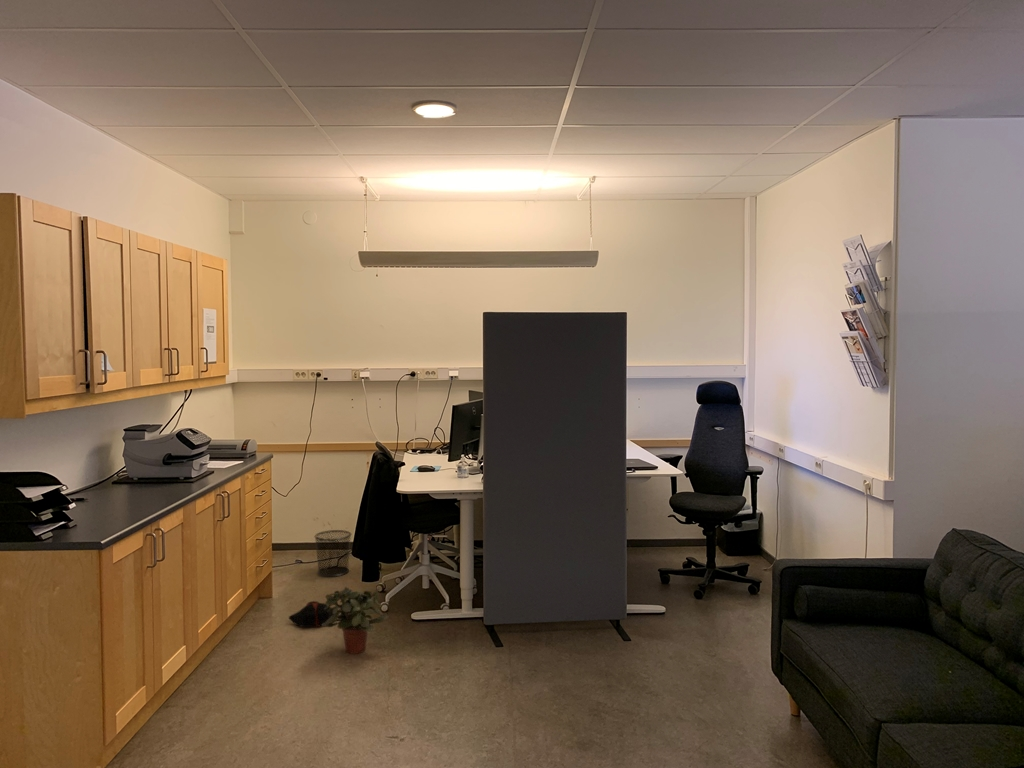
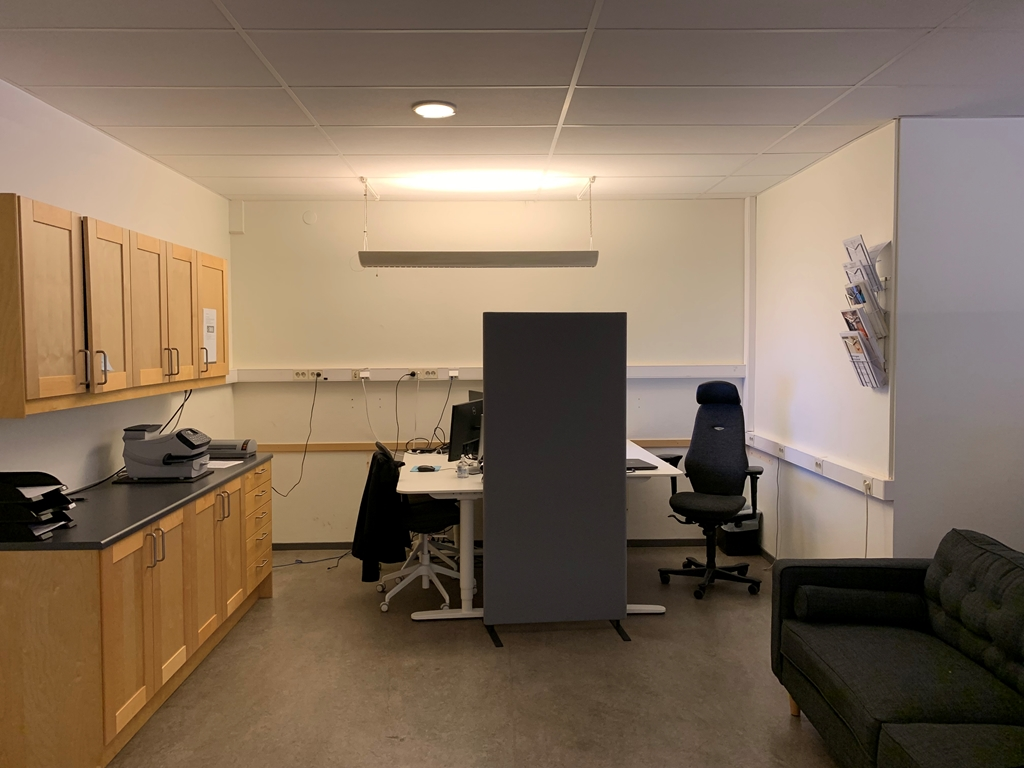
- bag [288,600,334,628]
- waste bin [314,529,352,578]
- potted plant [322,586,390,655]
